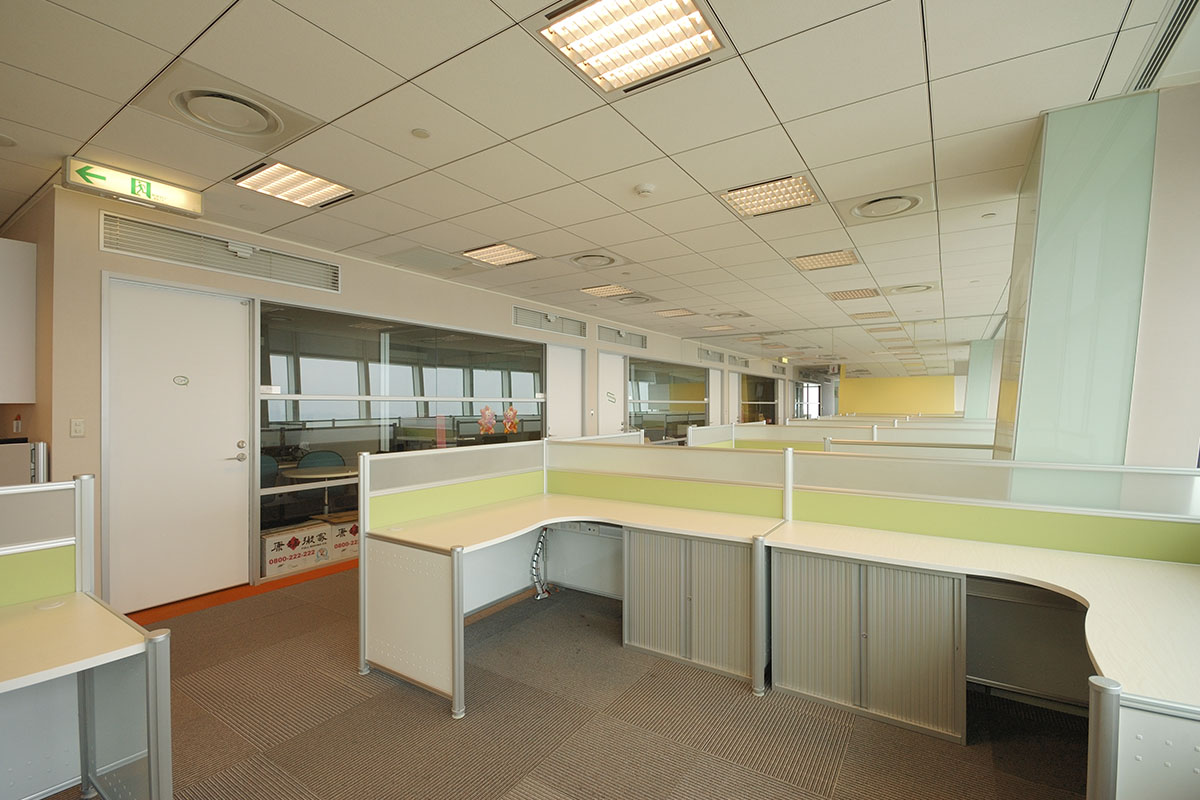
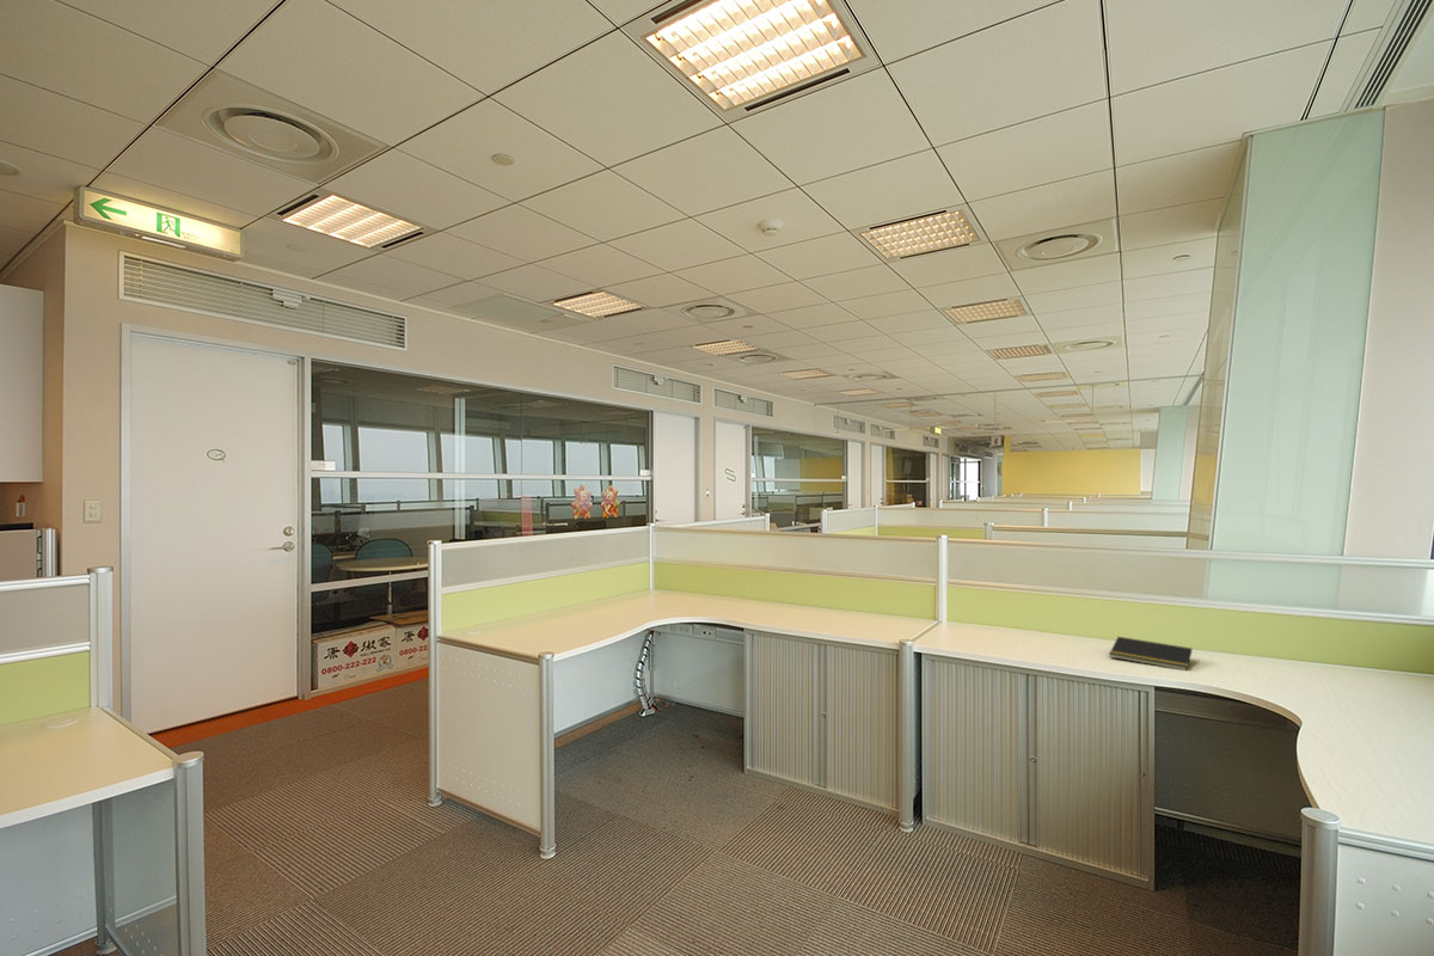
+ notepad [1108,636,1193,672]
